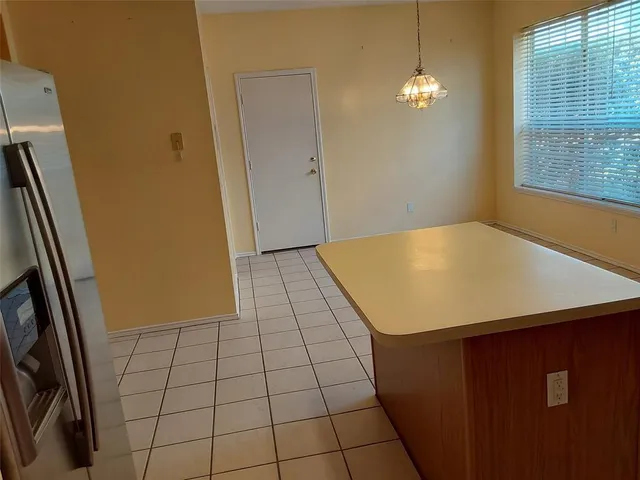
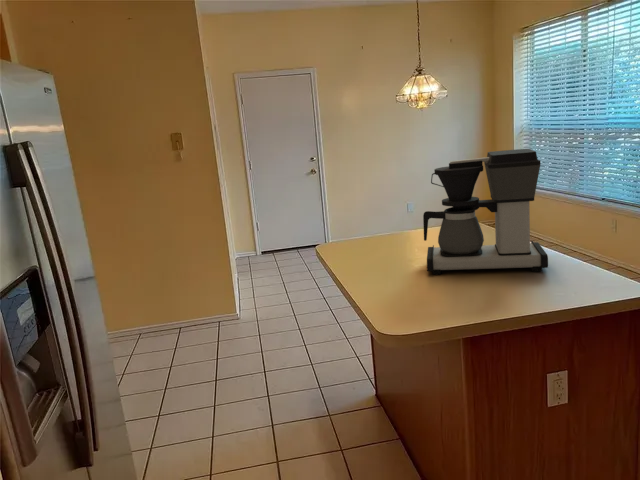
+ coffee maker [422,148,549,276]
